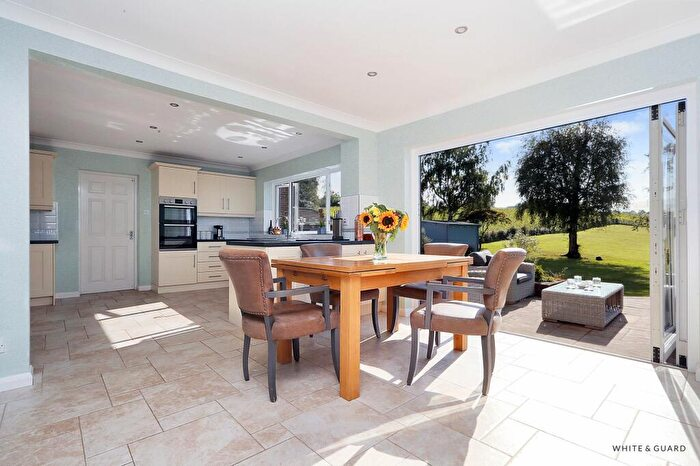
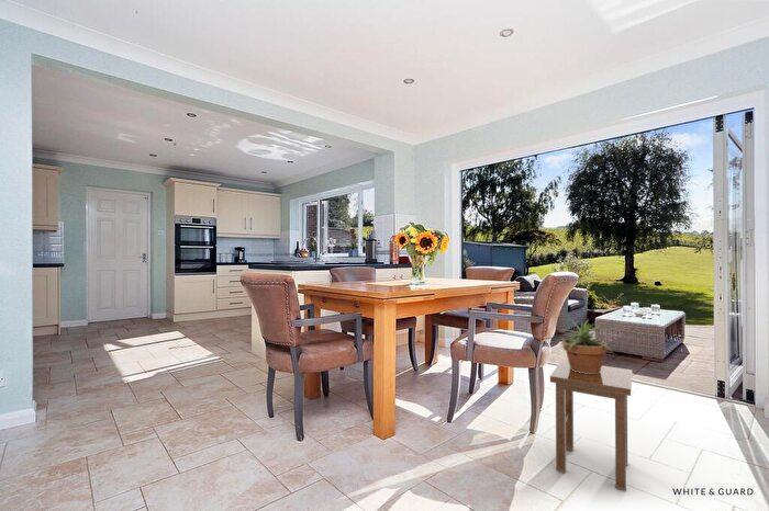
+ stool [549,359,634,492]
+ potted plant [557,317,614,374]
